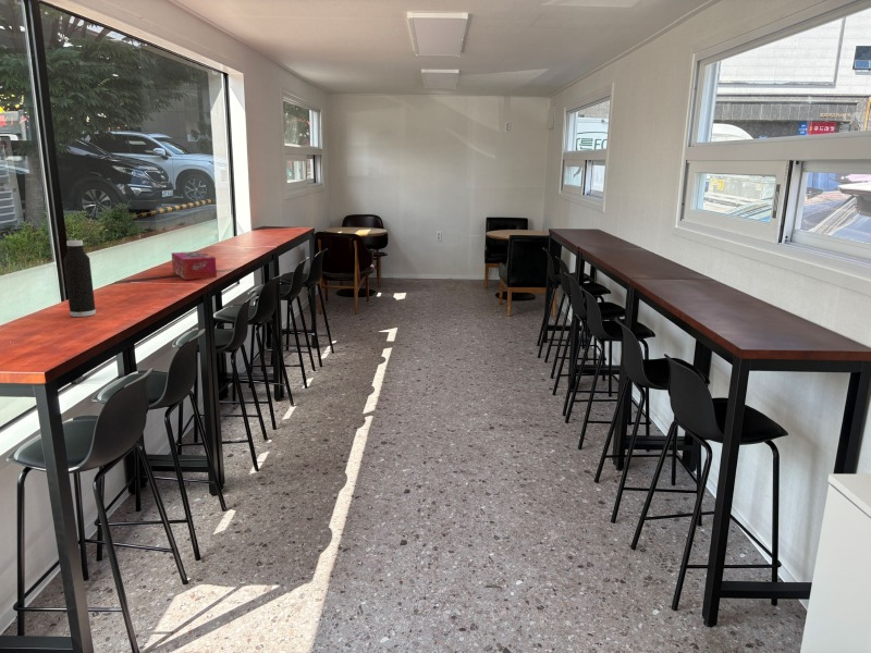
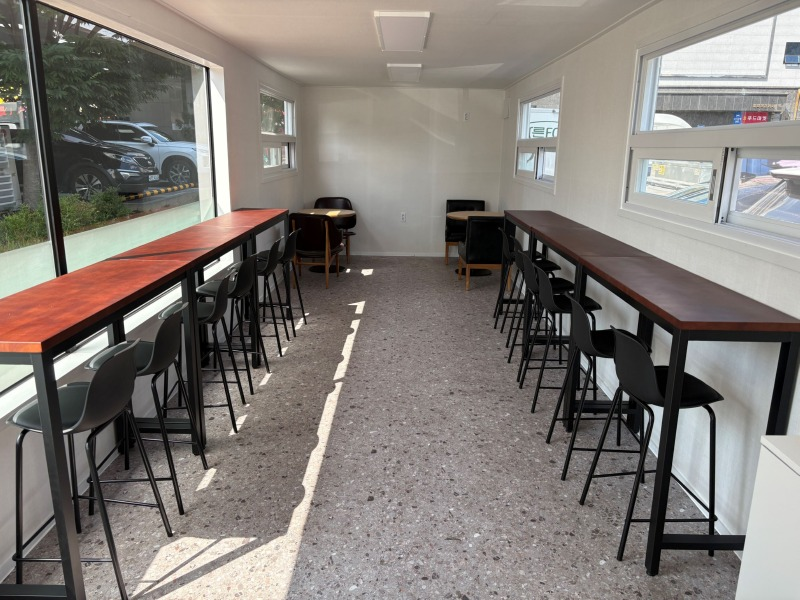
- water bottle [62,239,97,318]
- tissue box [171,250,218,281]
